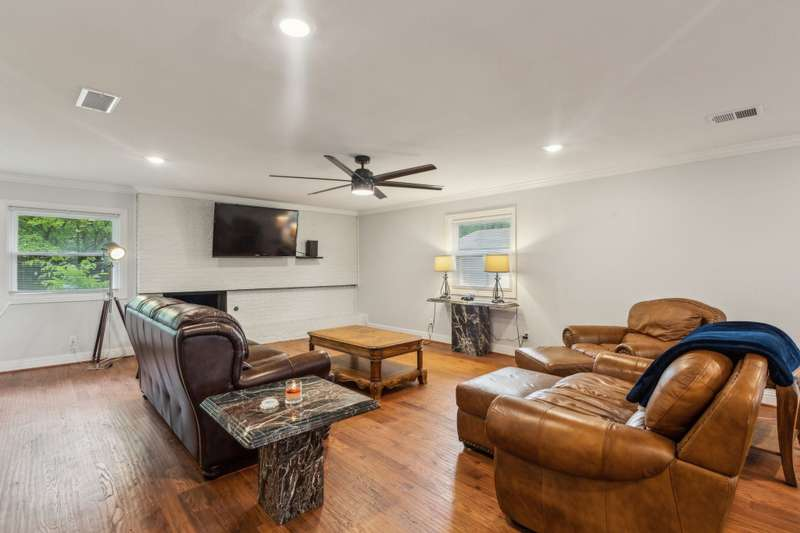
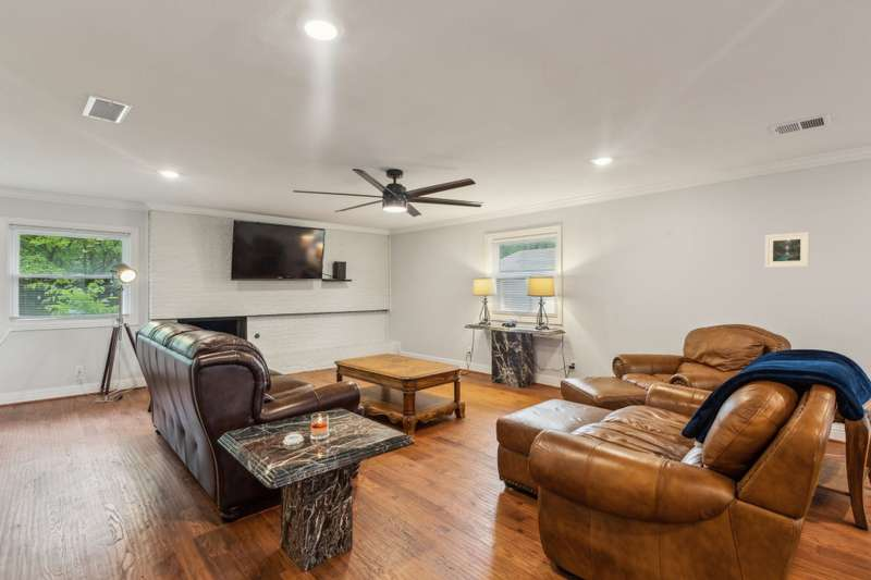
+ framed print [764,231,810,269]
